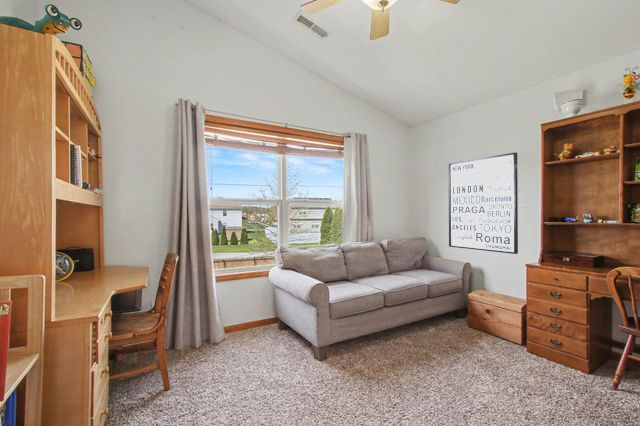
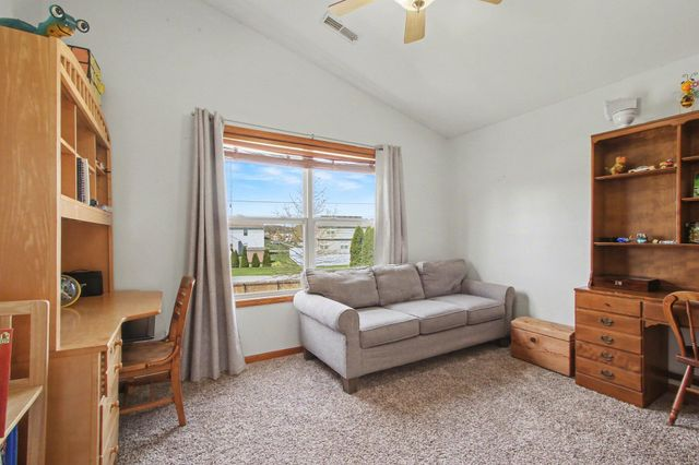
- wall art [448,151,519,255]
